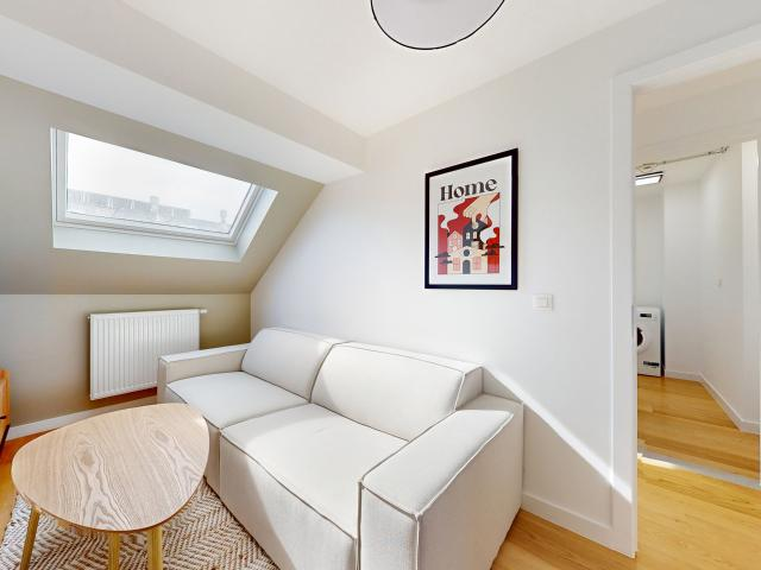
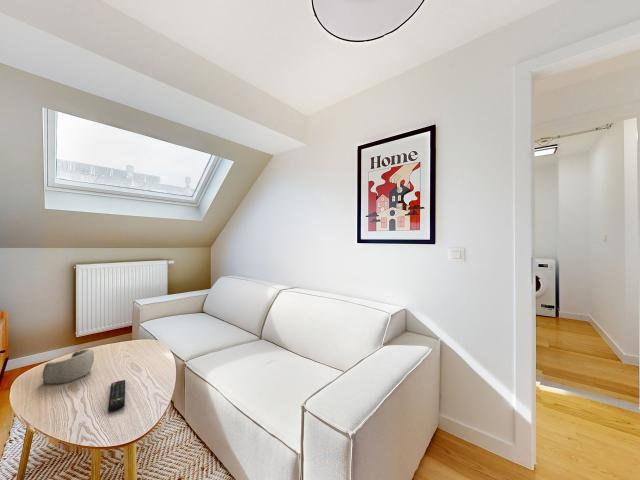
+ remote control [107,379,126,412]
+ decorative bowl [41,348,95,385]
